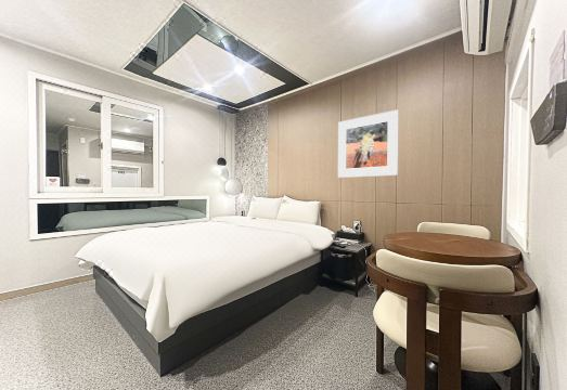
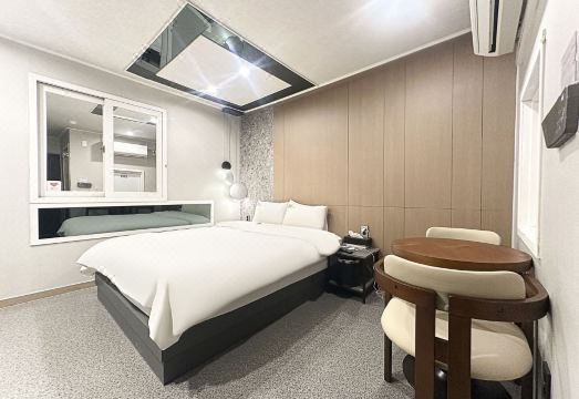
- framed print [337,108,399,179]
